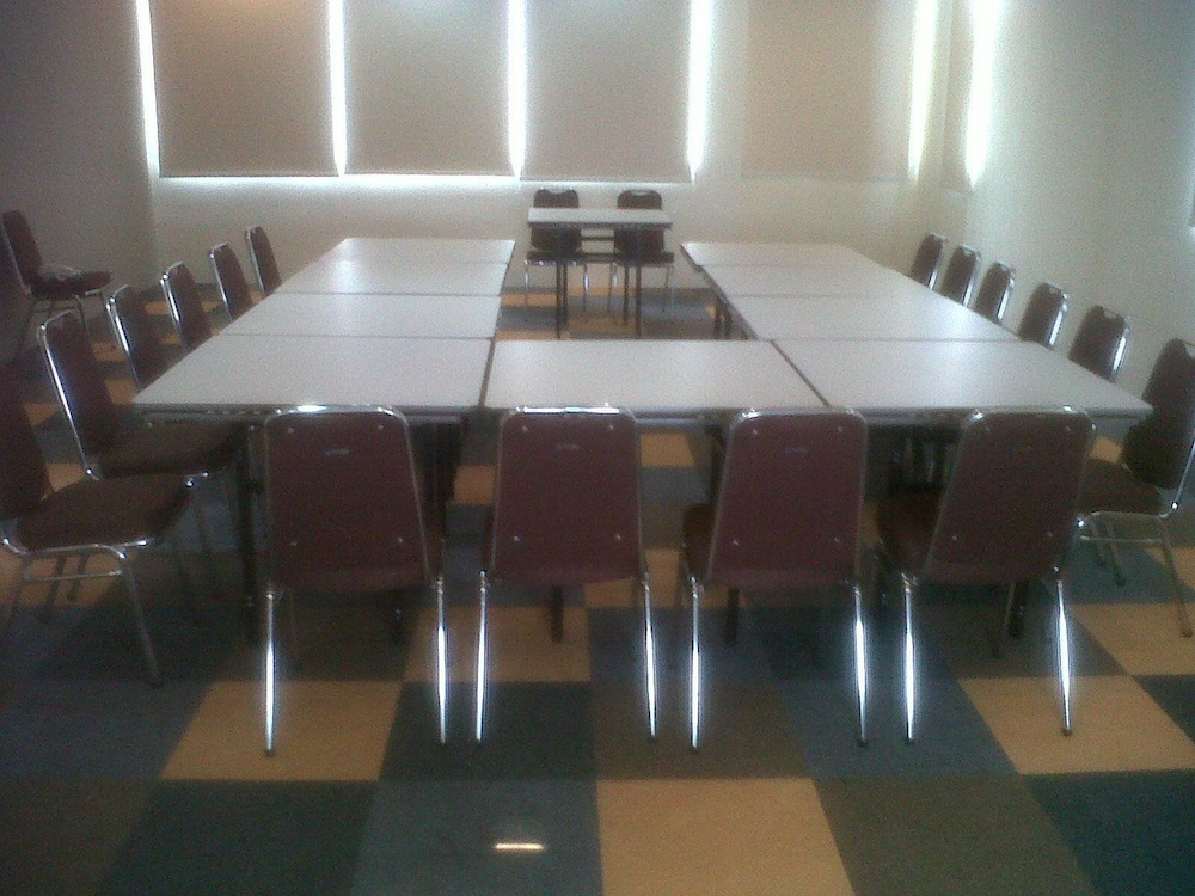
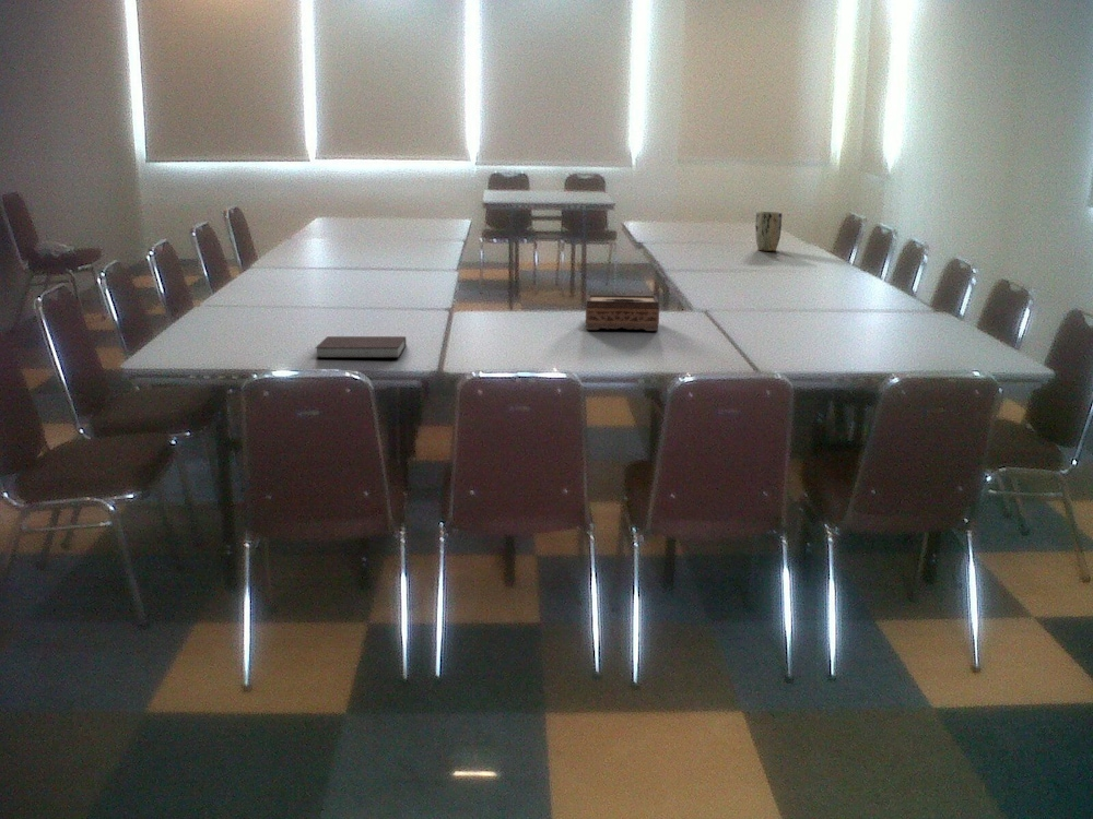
+ tissue box [585,294,660,332]
+ plant pot [754,211,784,252]
+ notebook [314,335,408,359]
